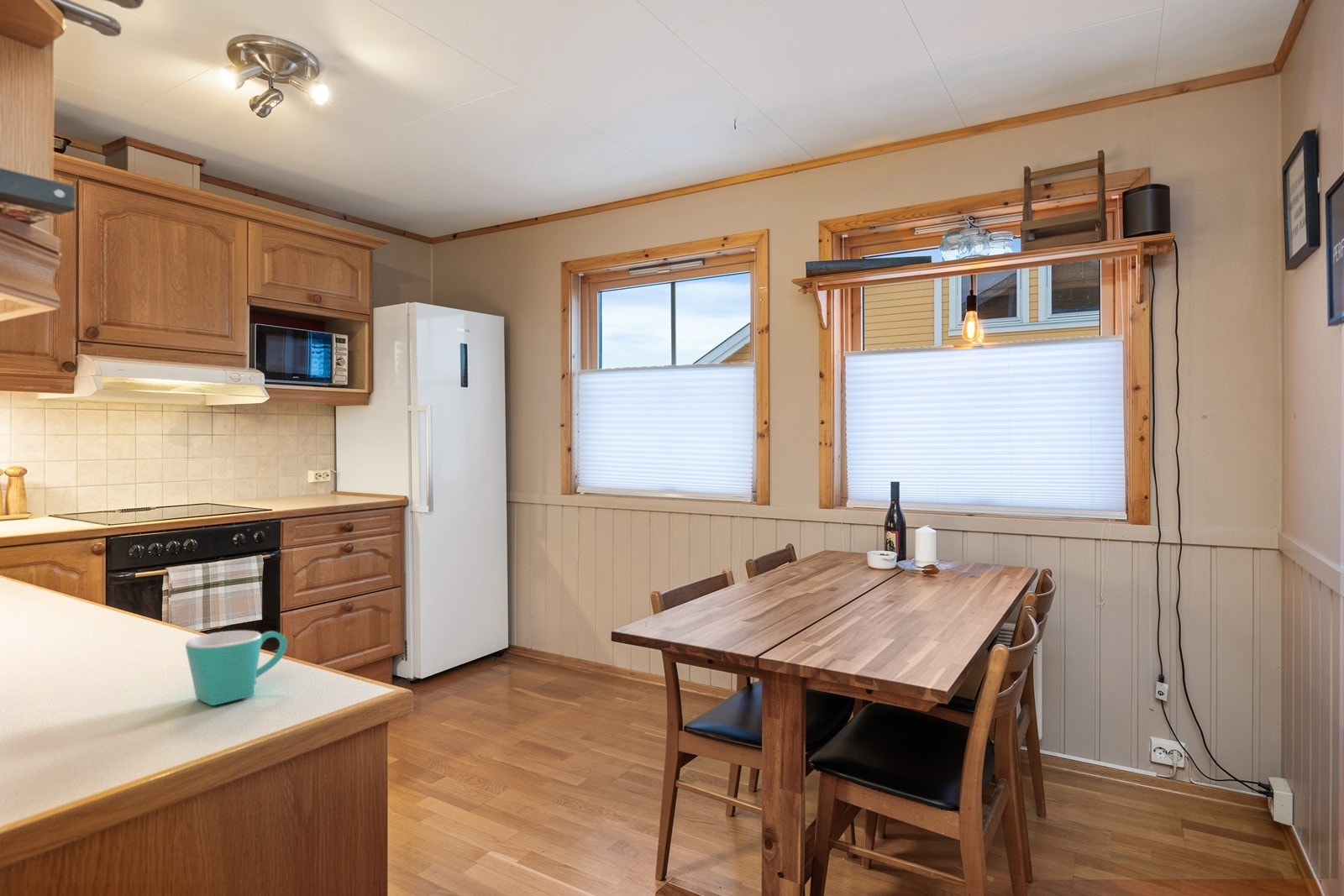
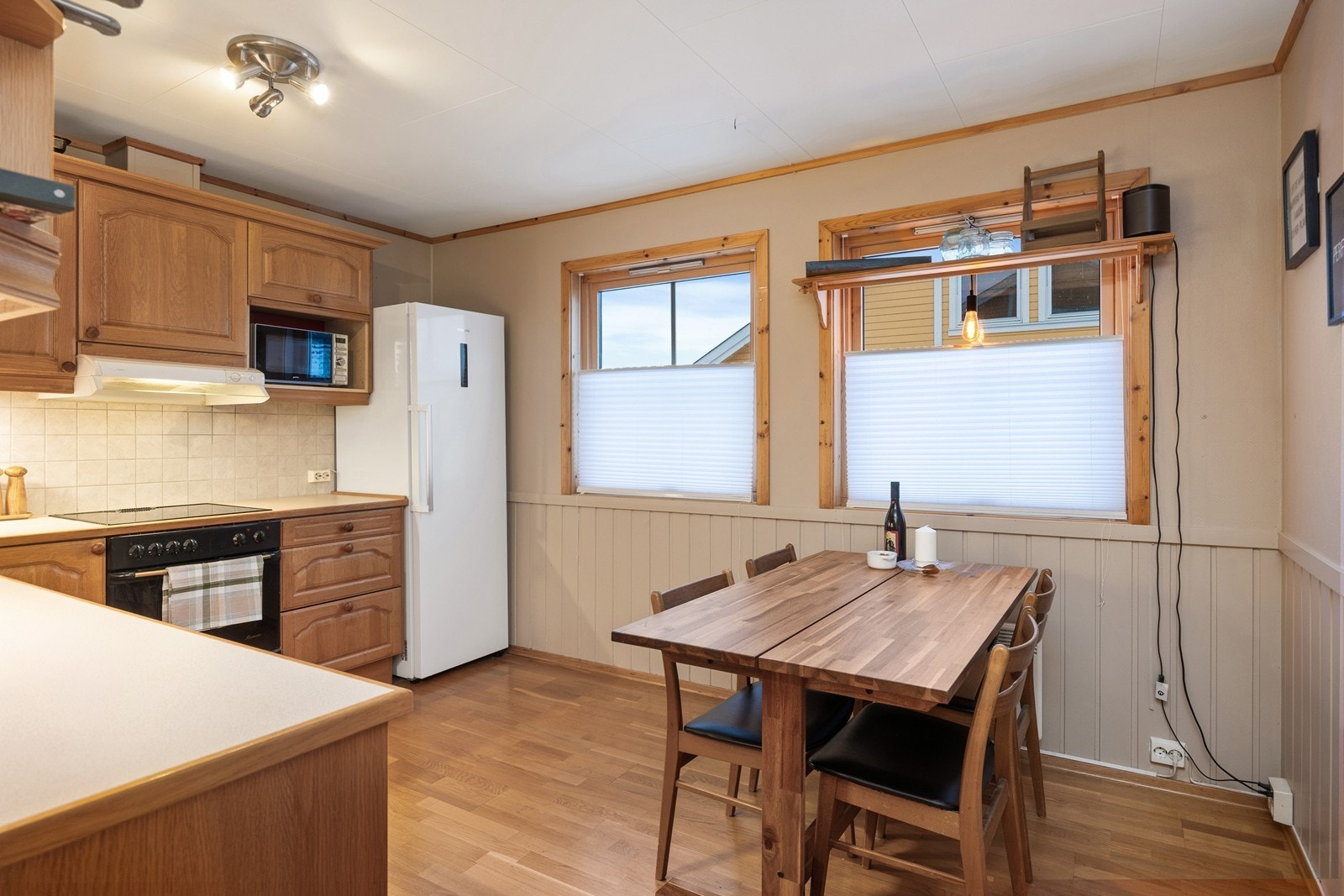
- mug [185,630,288,706]
